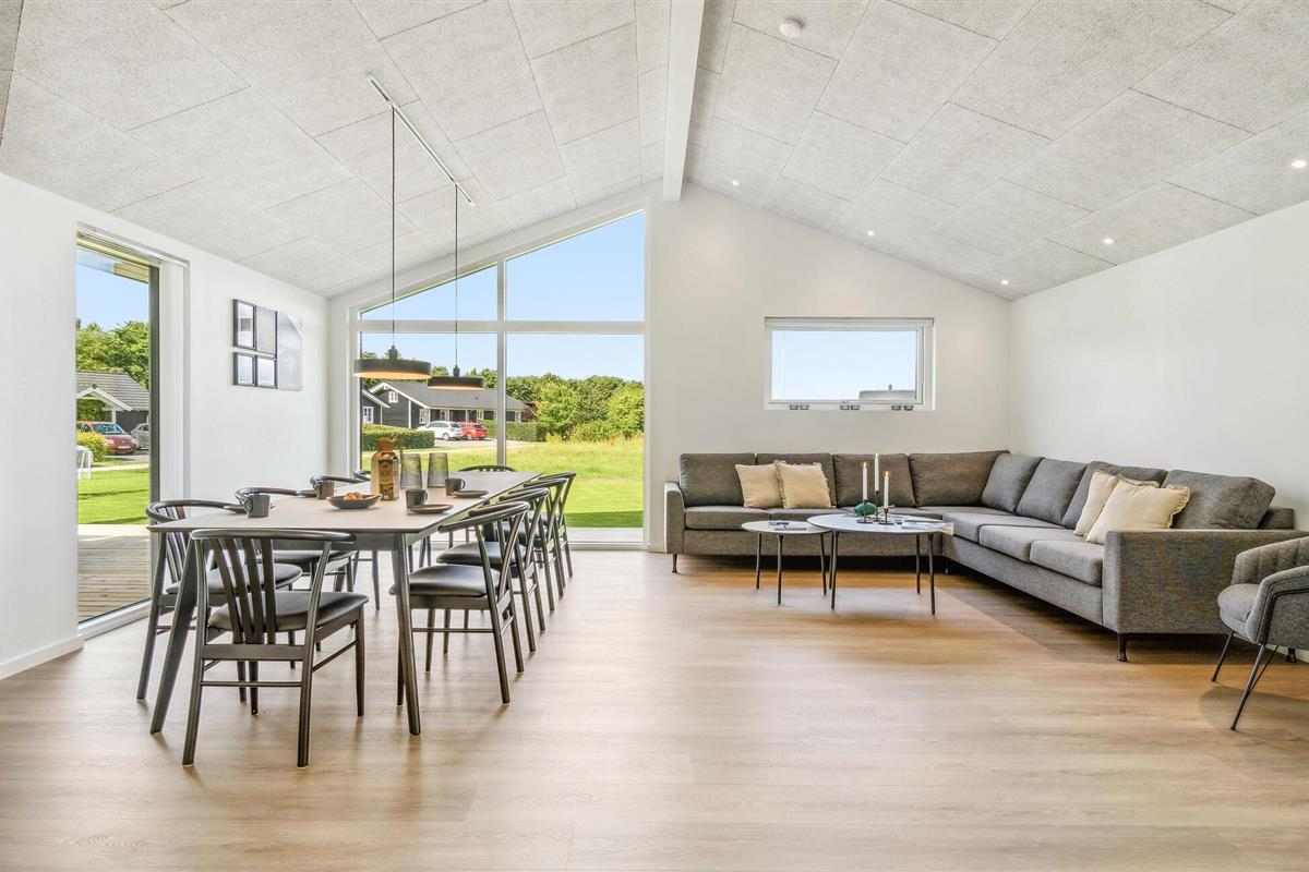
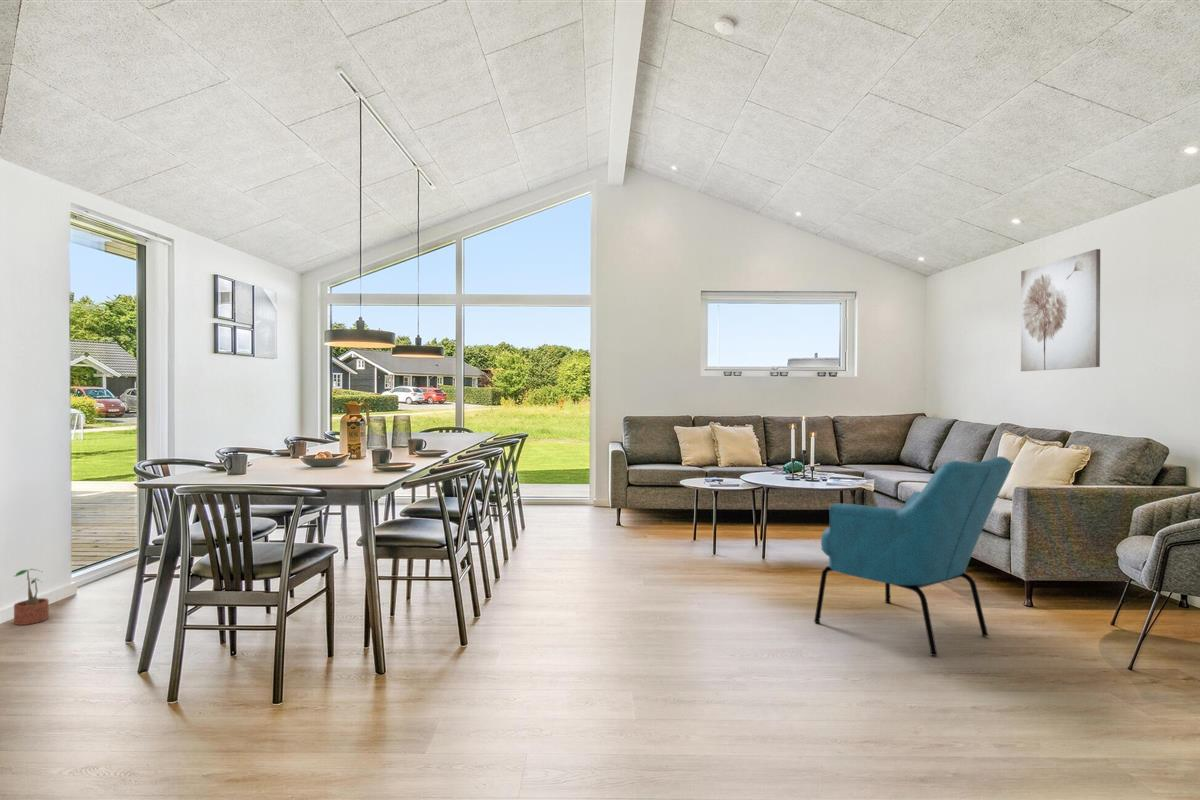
+ wall art [1020,248,1101,372]
+ potted plant [13,568,50,626]
+ armchair [813,456,1013,657]
